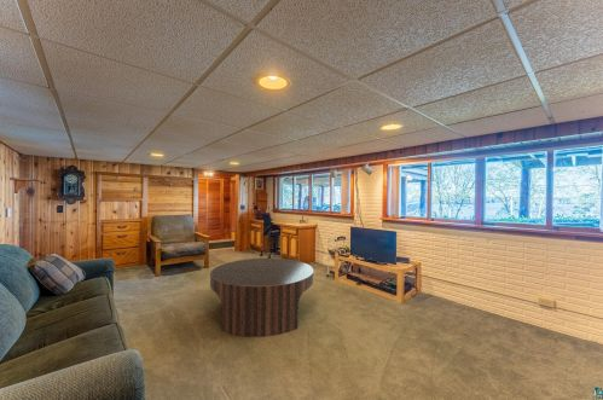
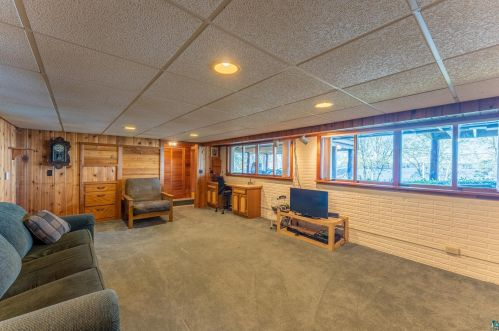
- coffee table [209,257,314,338]
